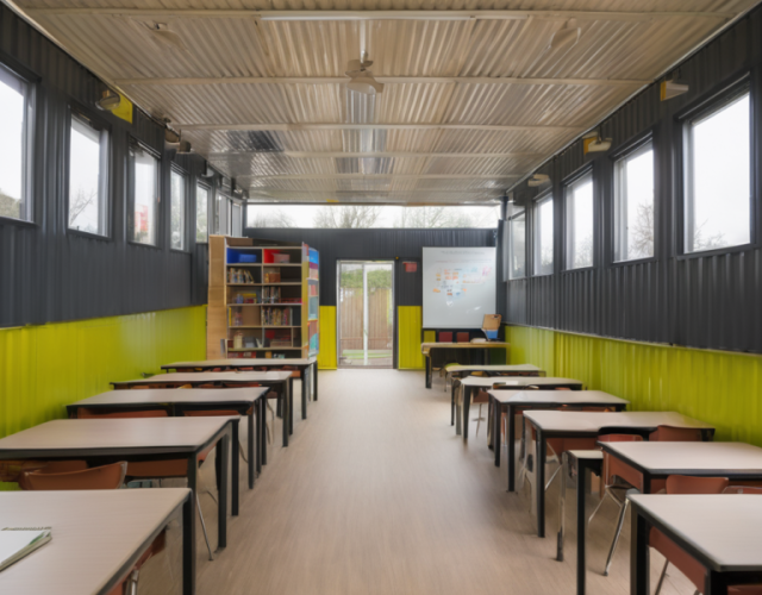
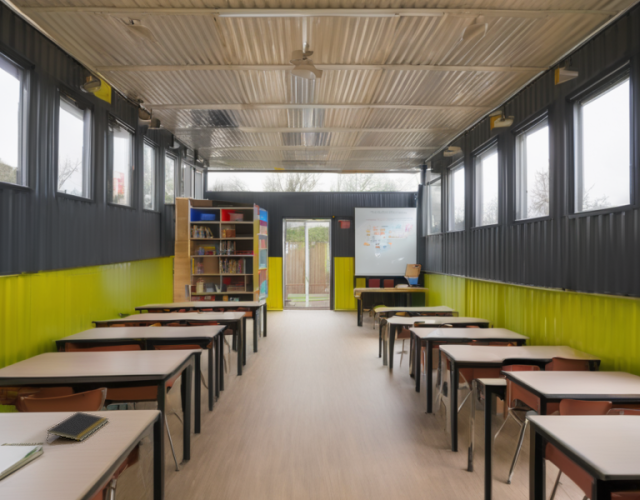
+ notepad [45,411,110,442]
